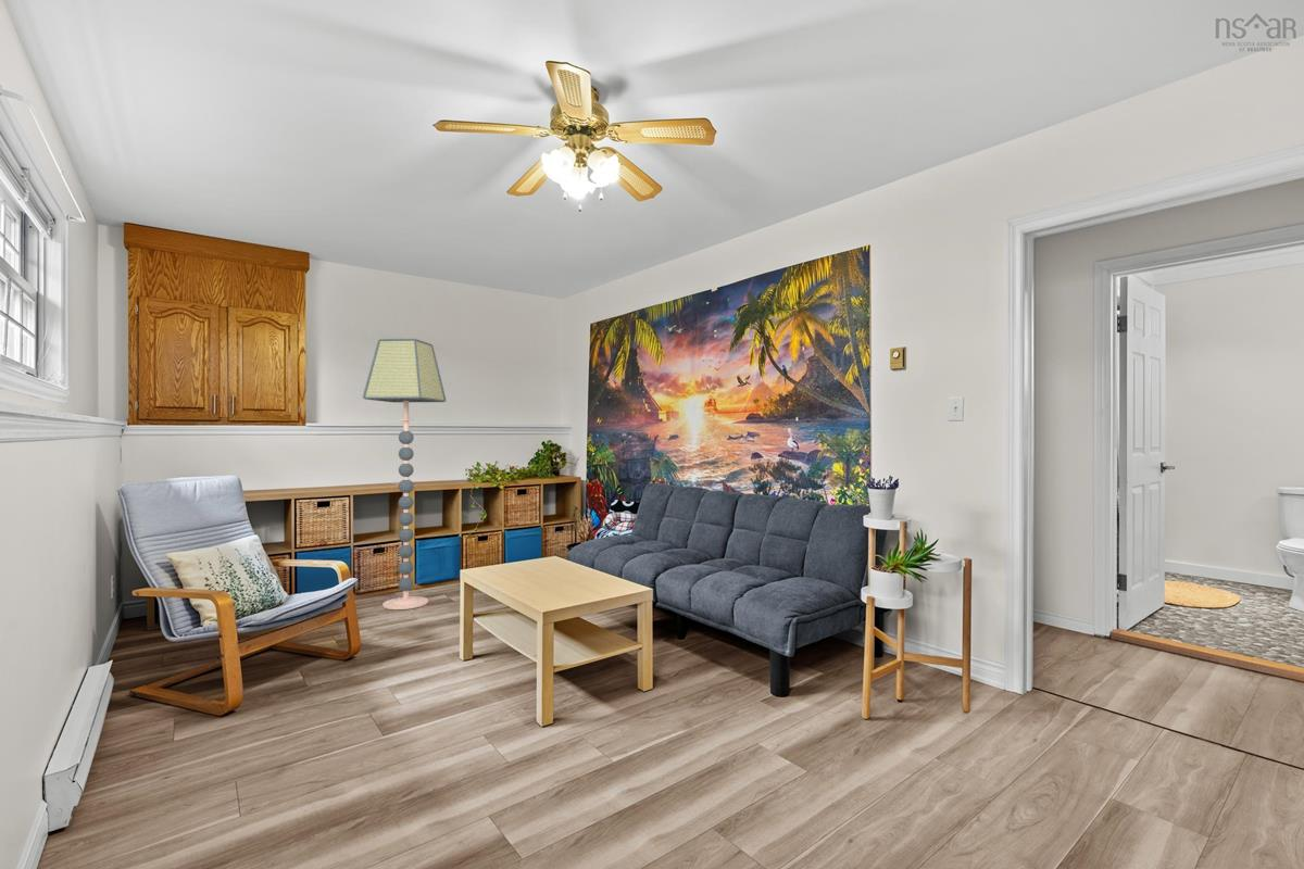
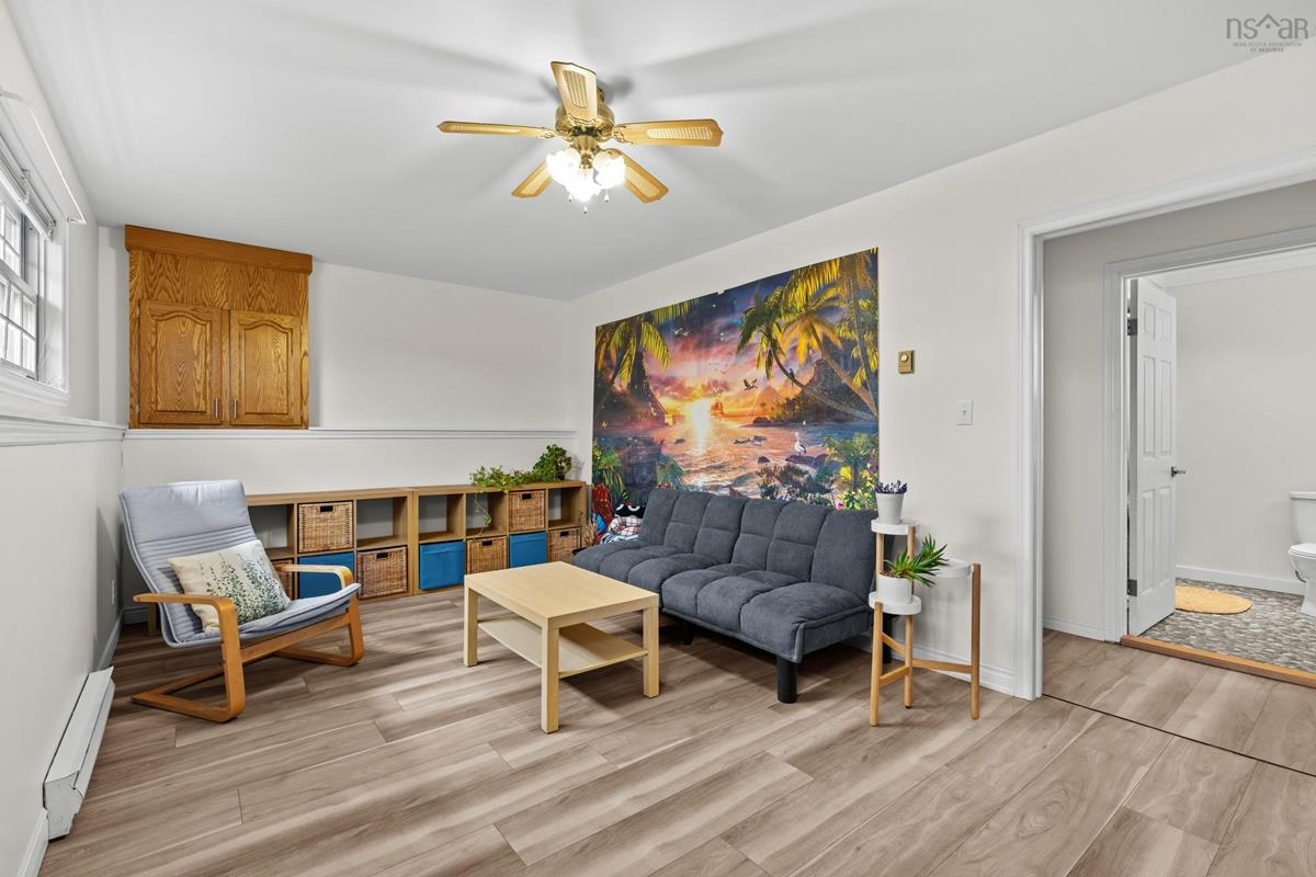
- floor lamp [362,338,447,610]
